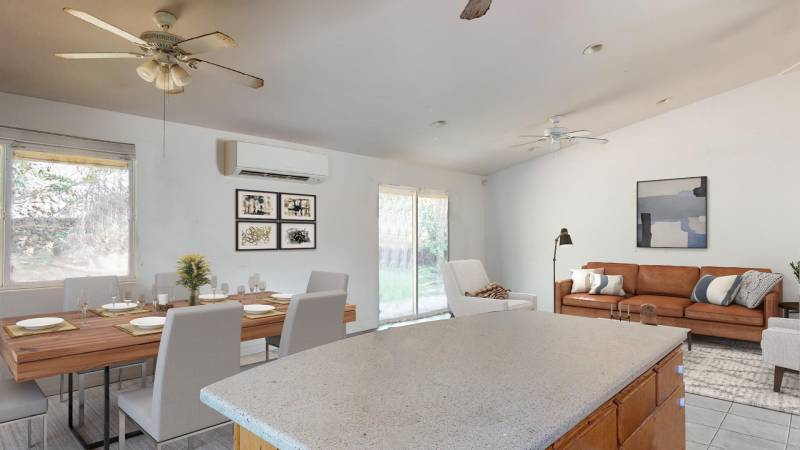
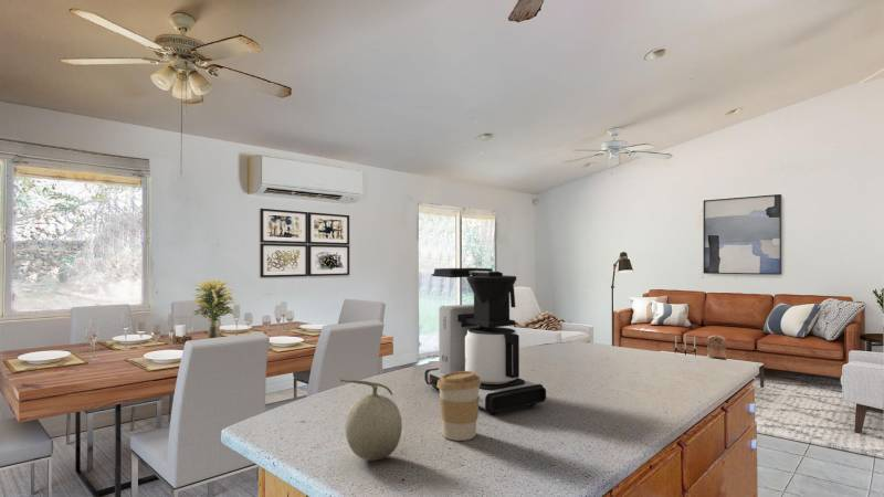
+ fruit [339,379,403,462]
+ coffee maker [423,267,547,415]
+ coffee cup [438,371,481,442]
